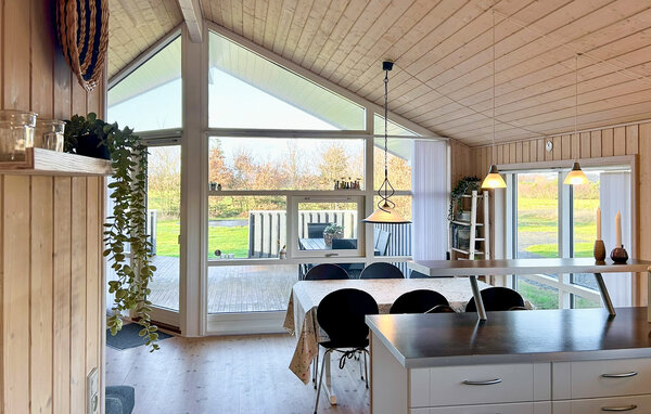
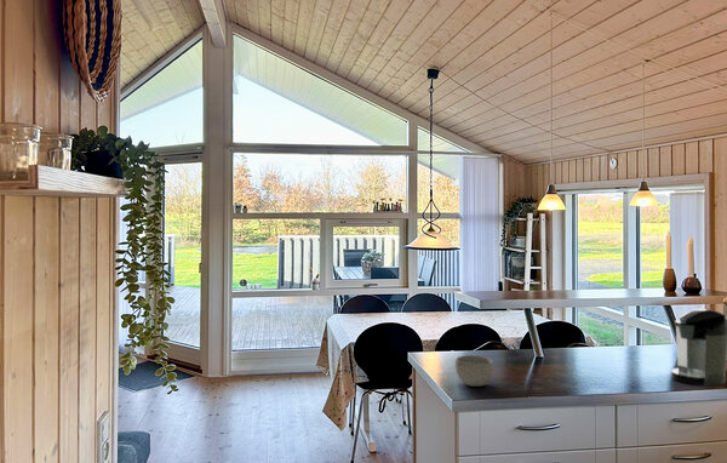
+ bowl [454,354,496,388]
+ coffee maker [670,308,727,388]
